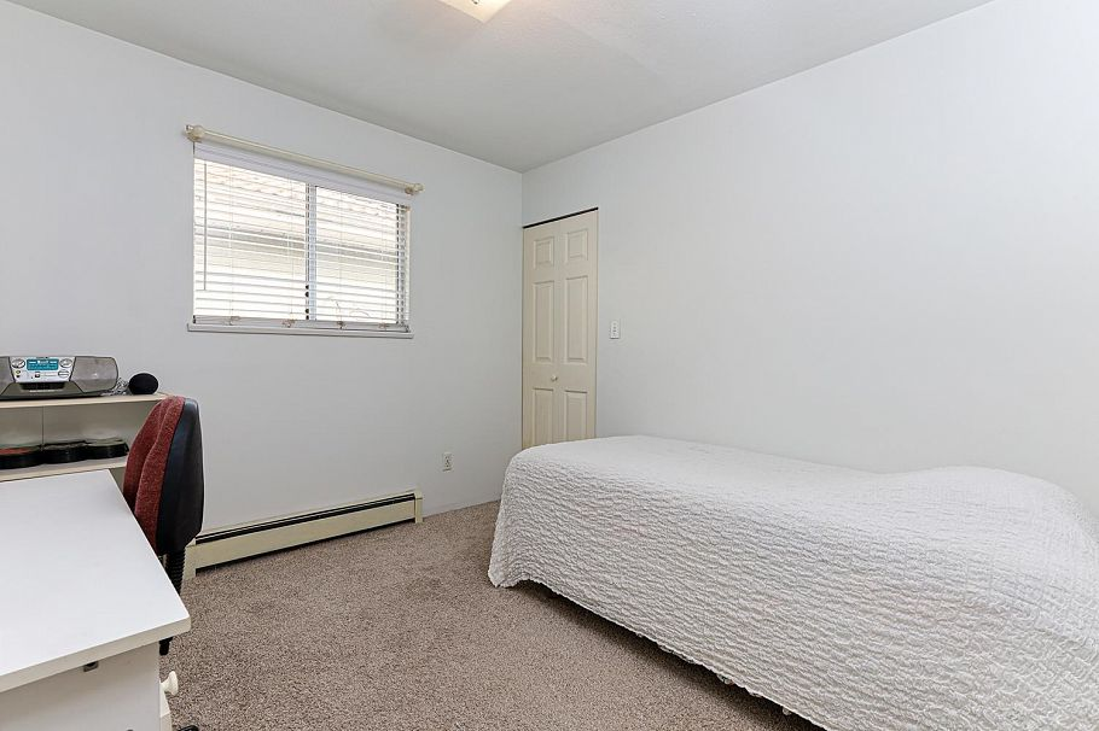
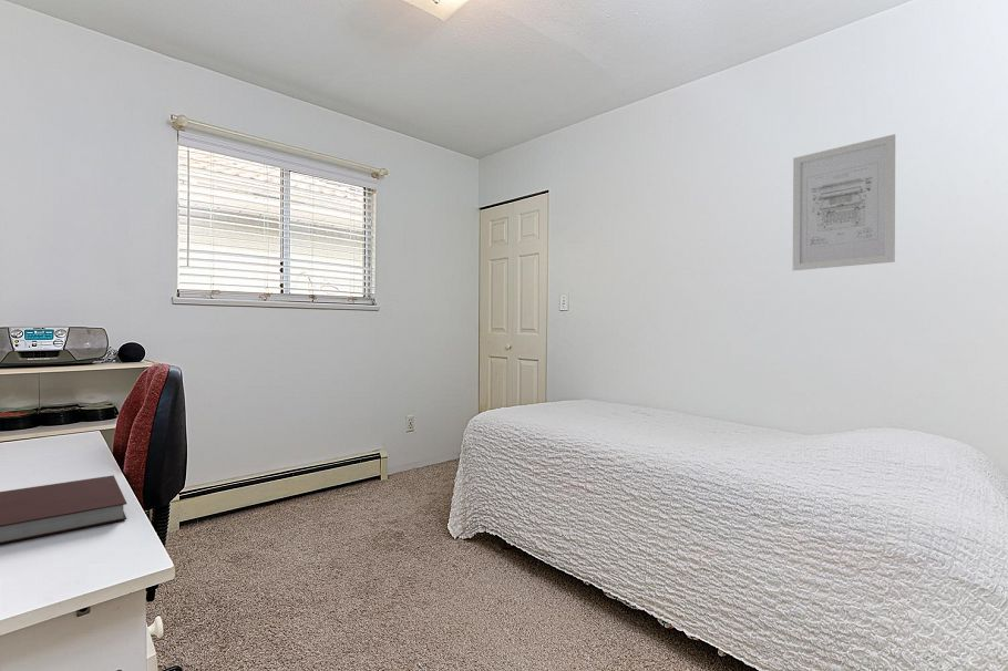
+ wall art [792,133,896,271]
+ notebook [0,474,127,545]
